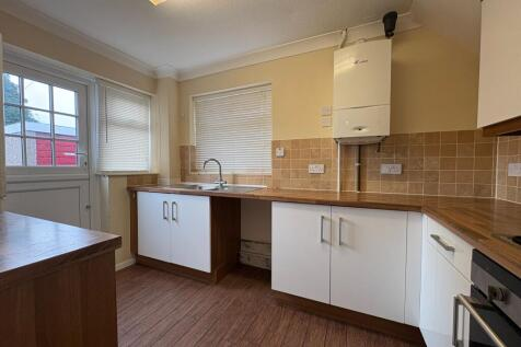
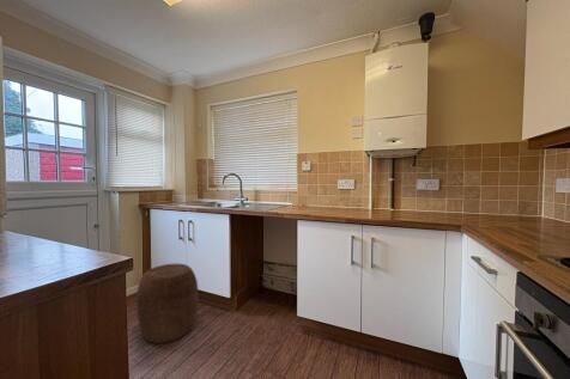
+ stool [135,263,200,344]
